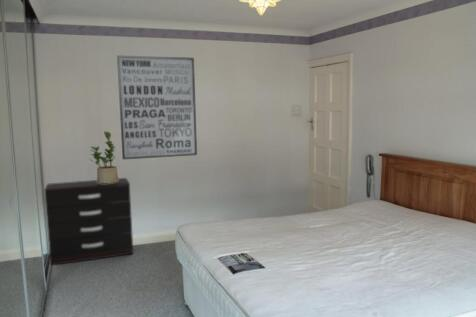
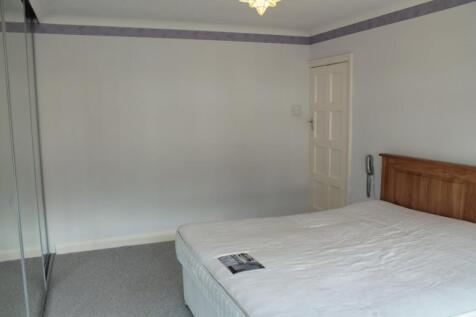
- dresser [43,177,134,266]
- wall art [116,54,198,160]
- potted plant [88,131,119,184]
